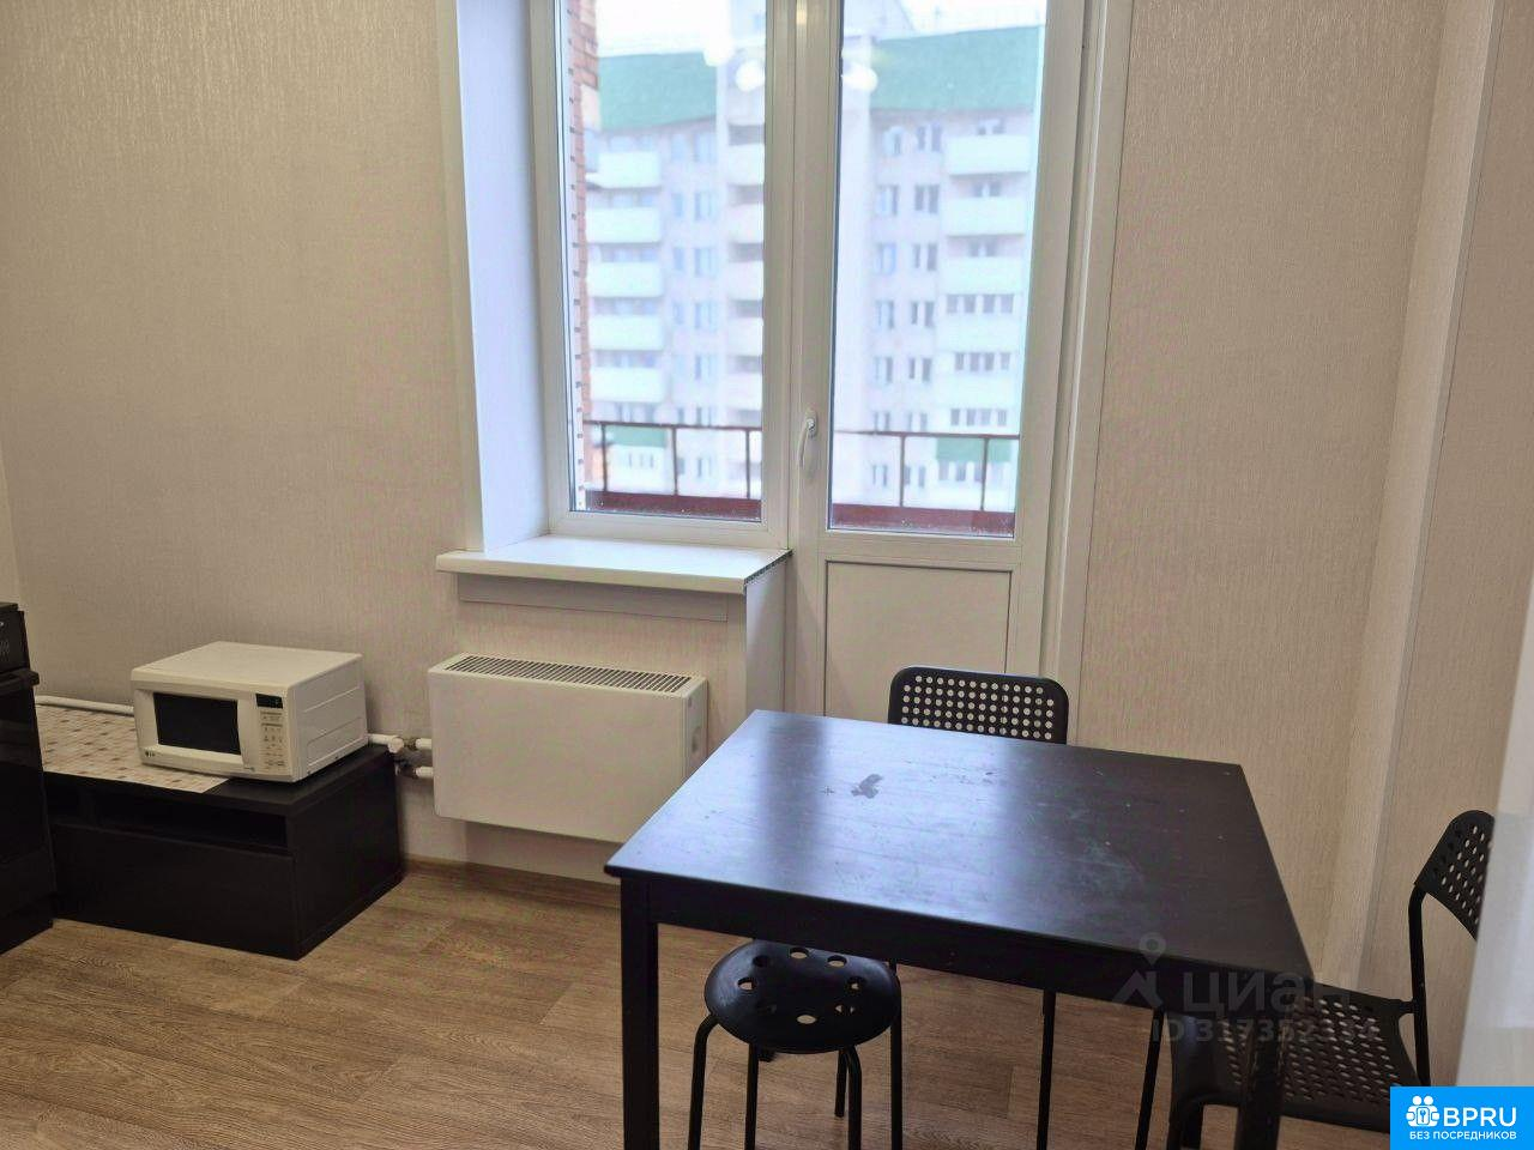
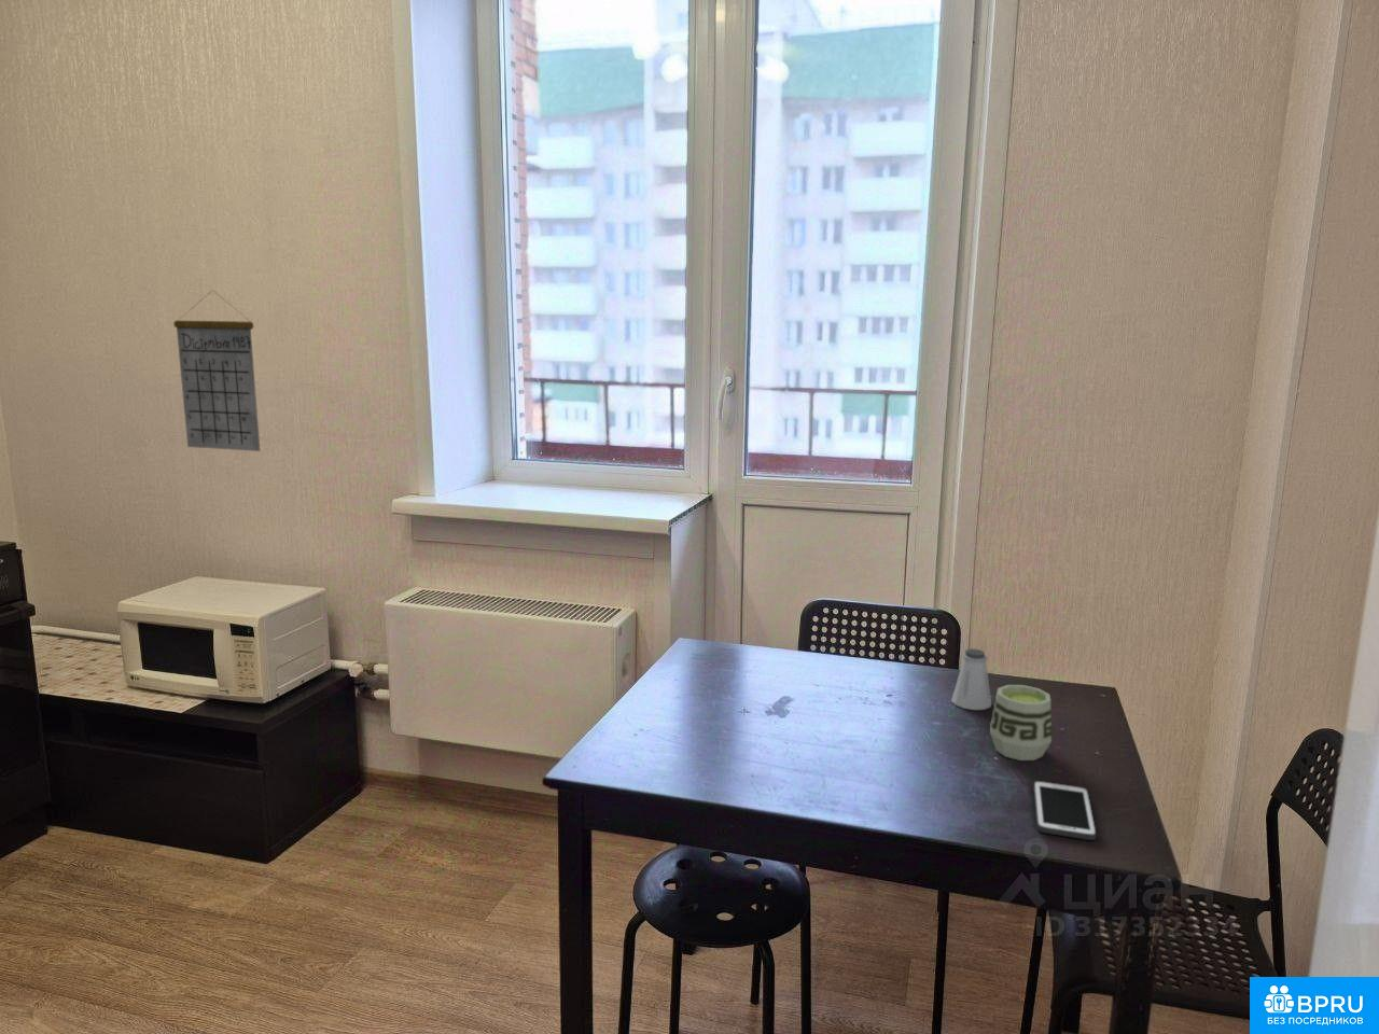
+ cup [989,684,1052,761]
+ calendar [173,289,261,452]
+ cell phone [1033,780,1097,841]
+ saltshaker [950,647,992,710]
